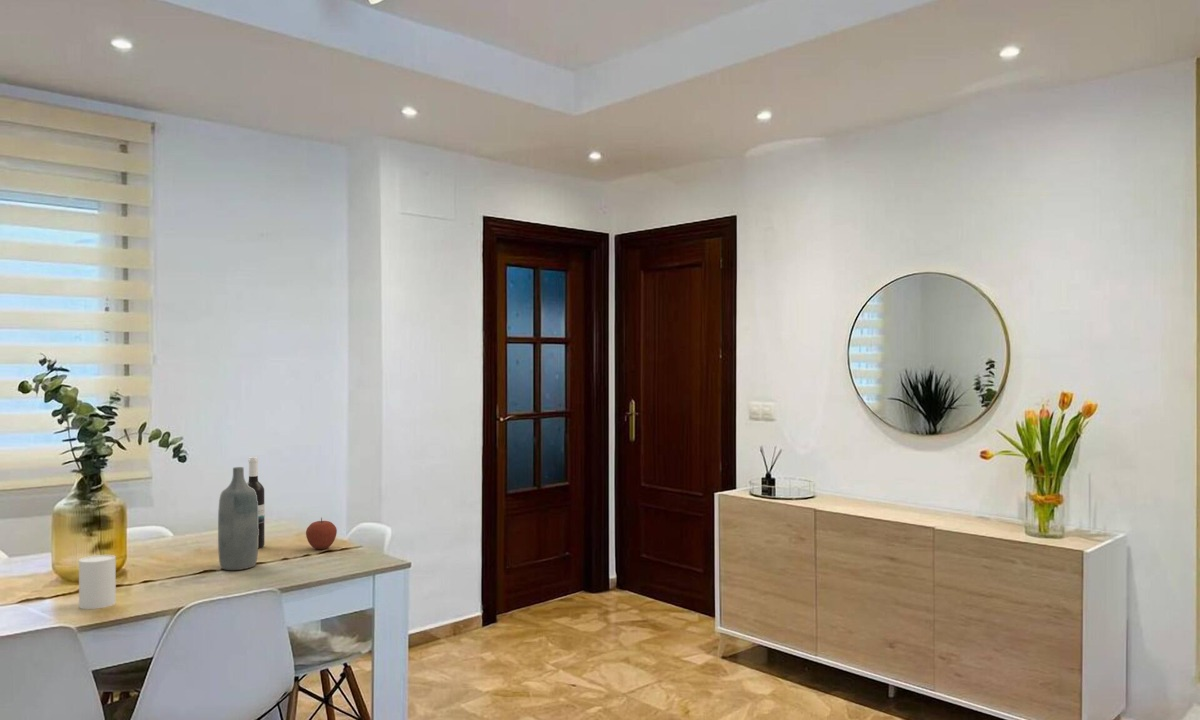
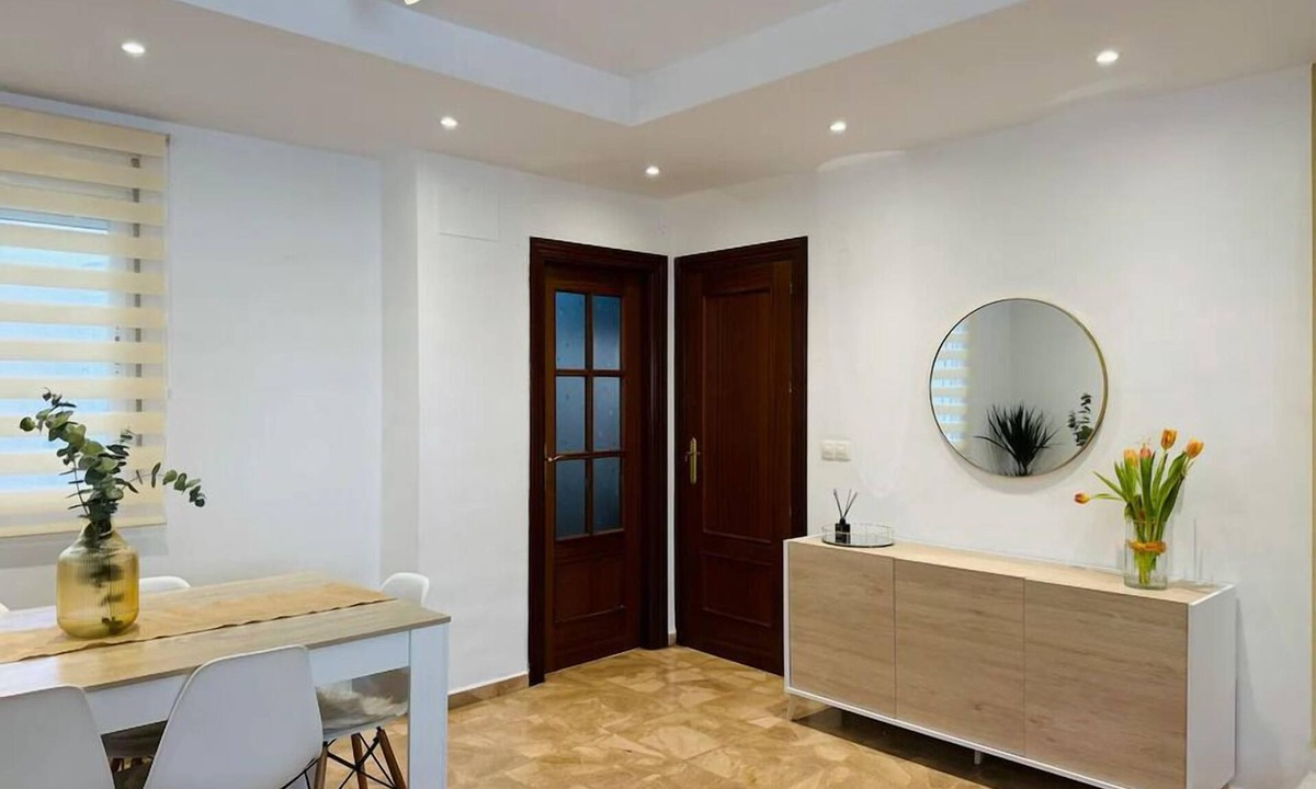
- wine bottle [246,456,265,549]
- dixie cup [78,554,117,610]
- apple [305,516,338,550]
- bottle [217,466,259,571]
